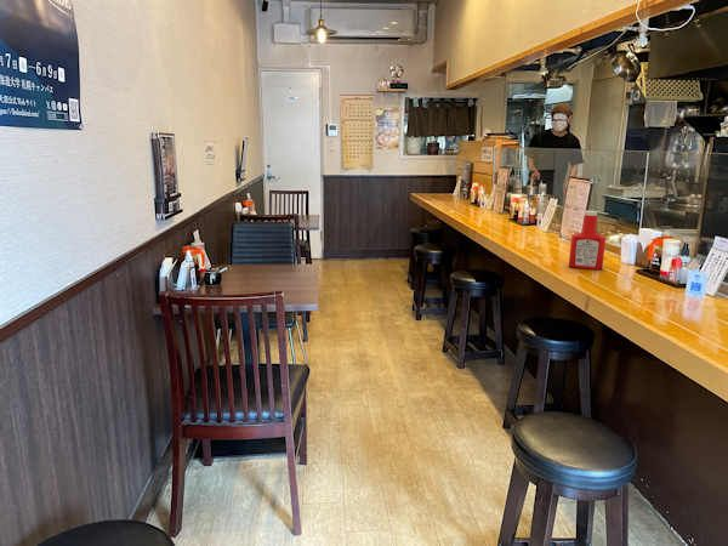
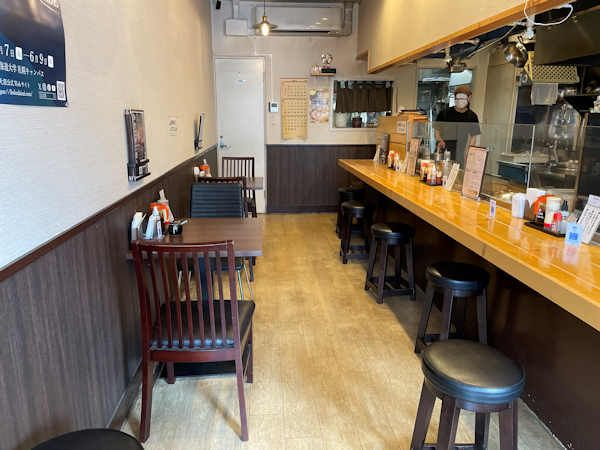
- soap bottle [568,210,607,271]
